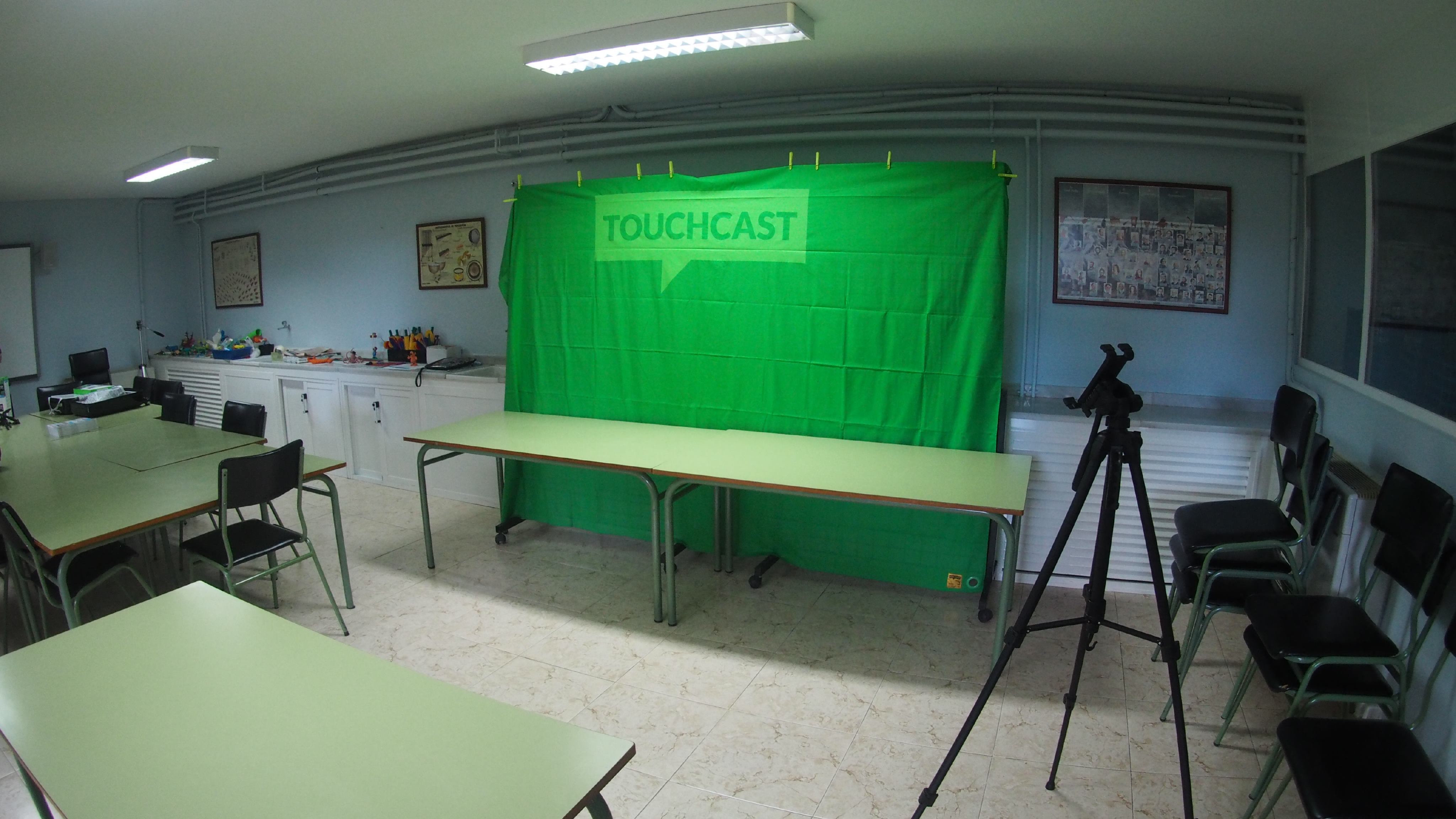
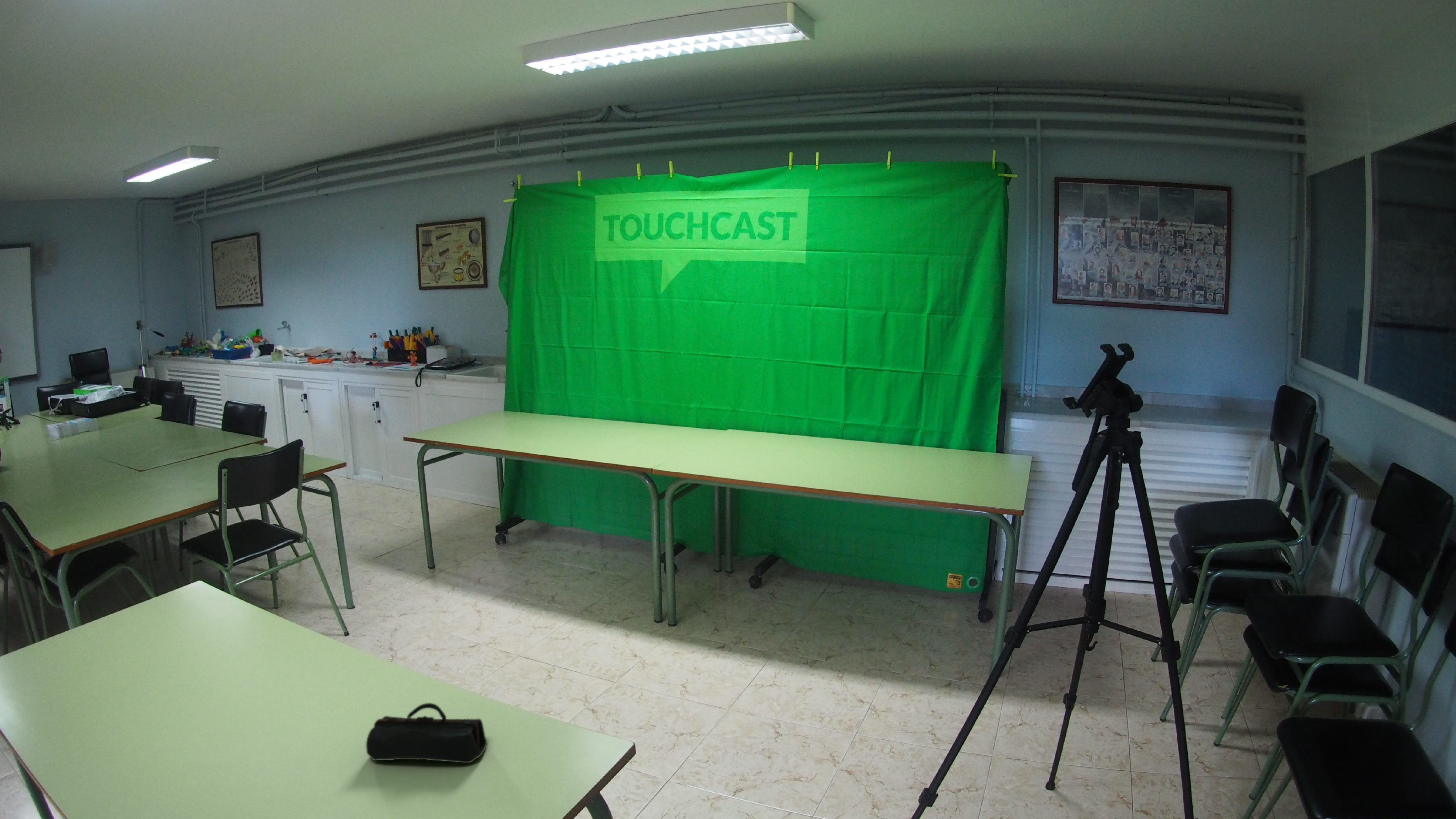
+ pencil case [366,703,487,763]
